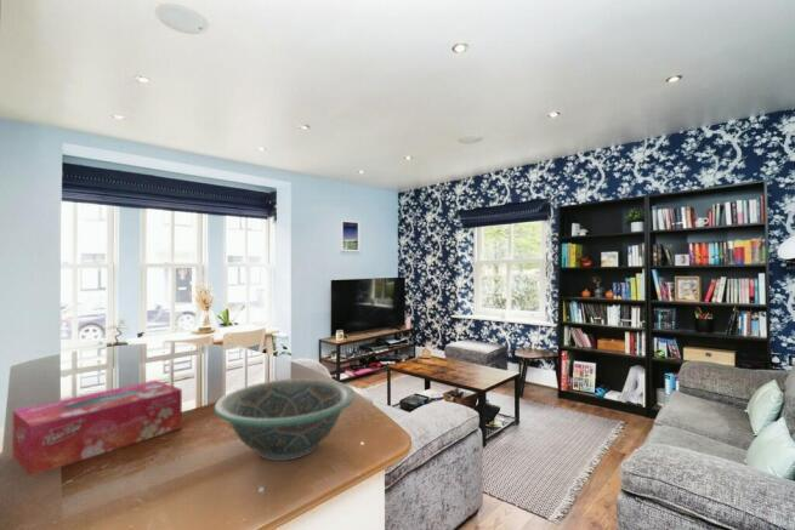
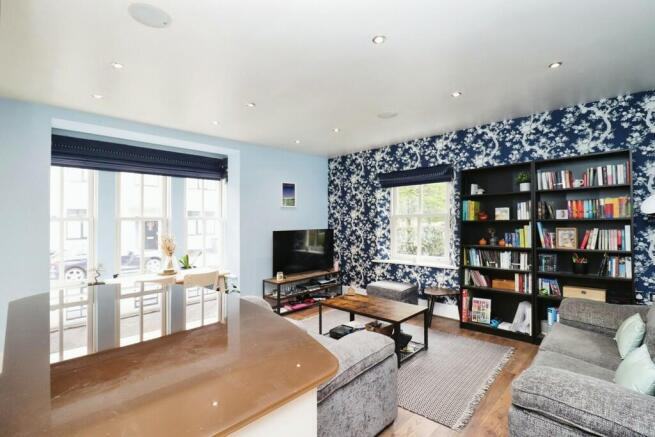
- decorative bowl [214,377,356,462]
- tissue box [11,380,183,478]
